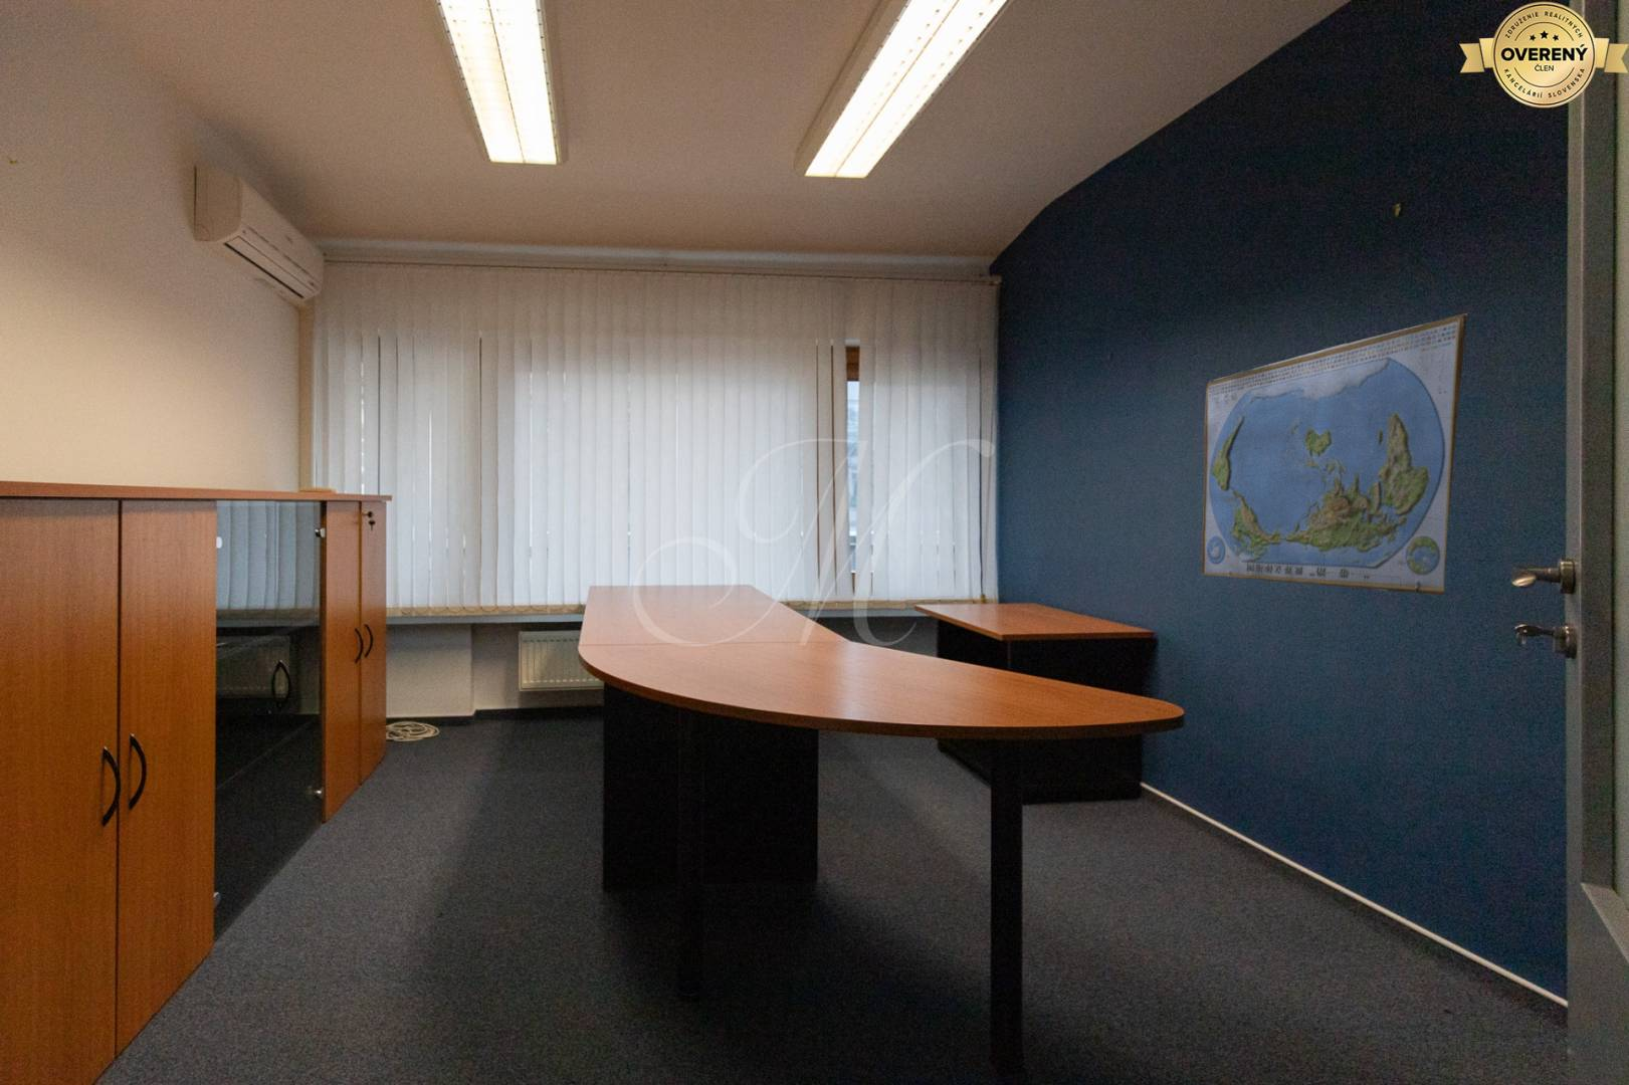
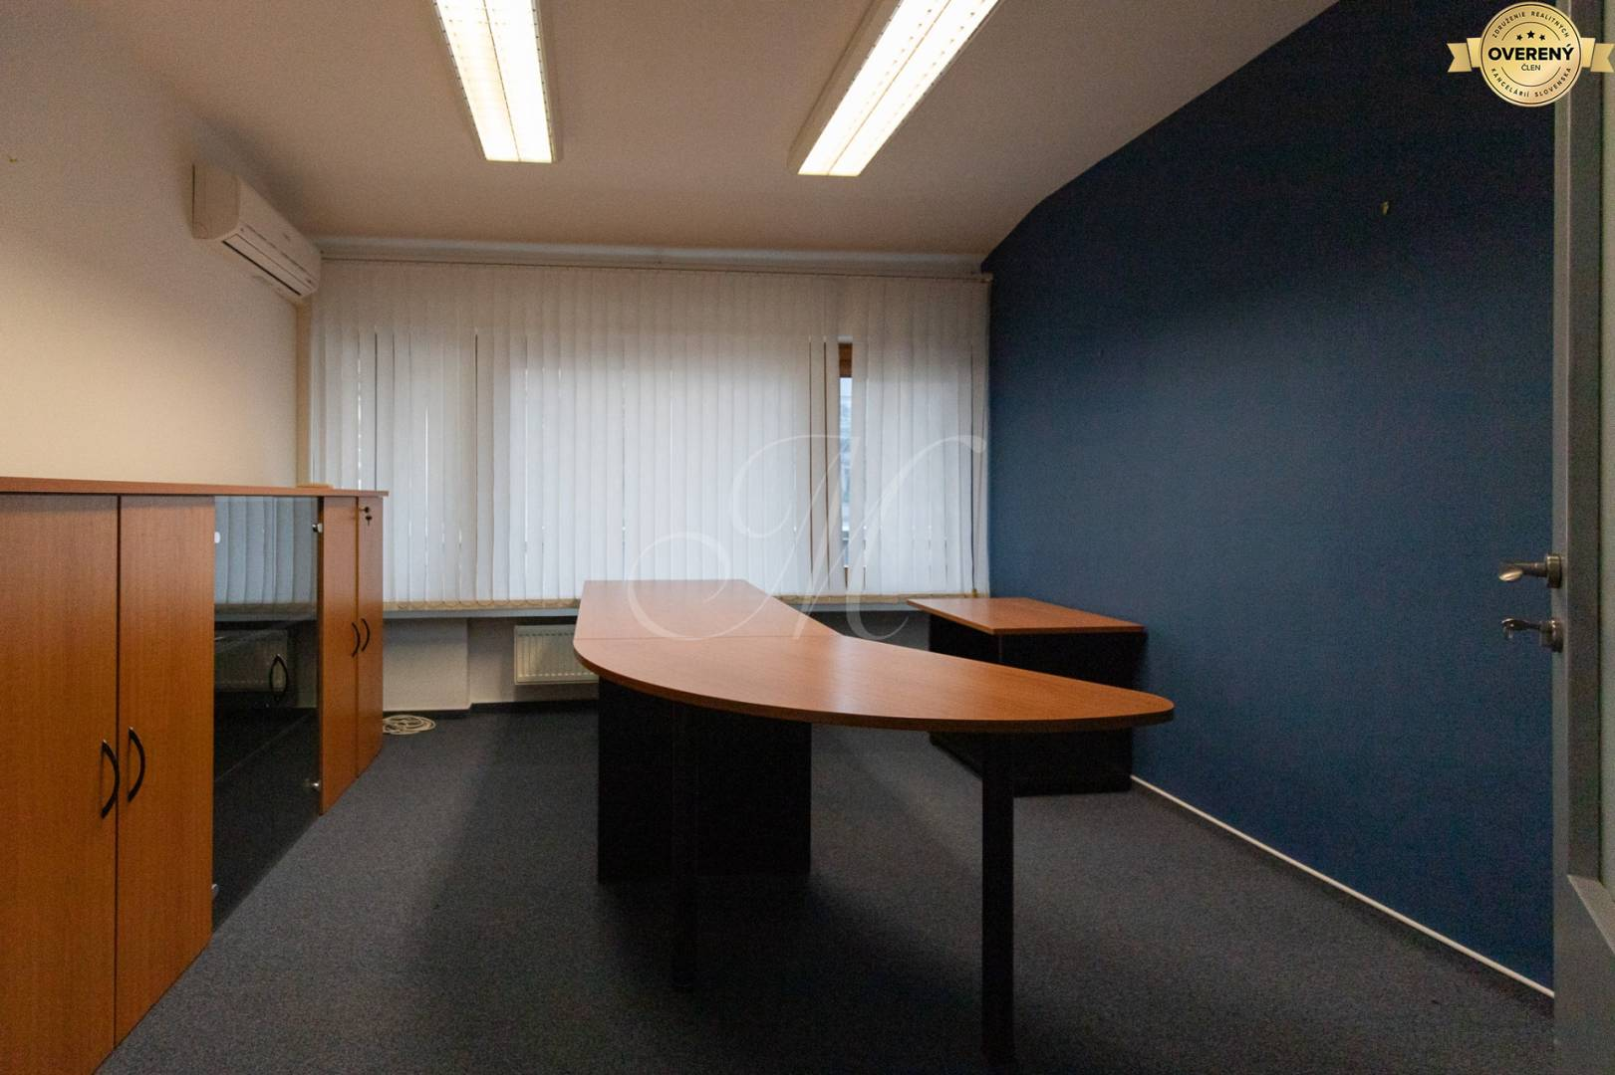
- world map [1201,312,1468,597]
